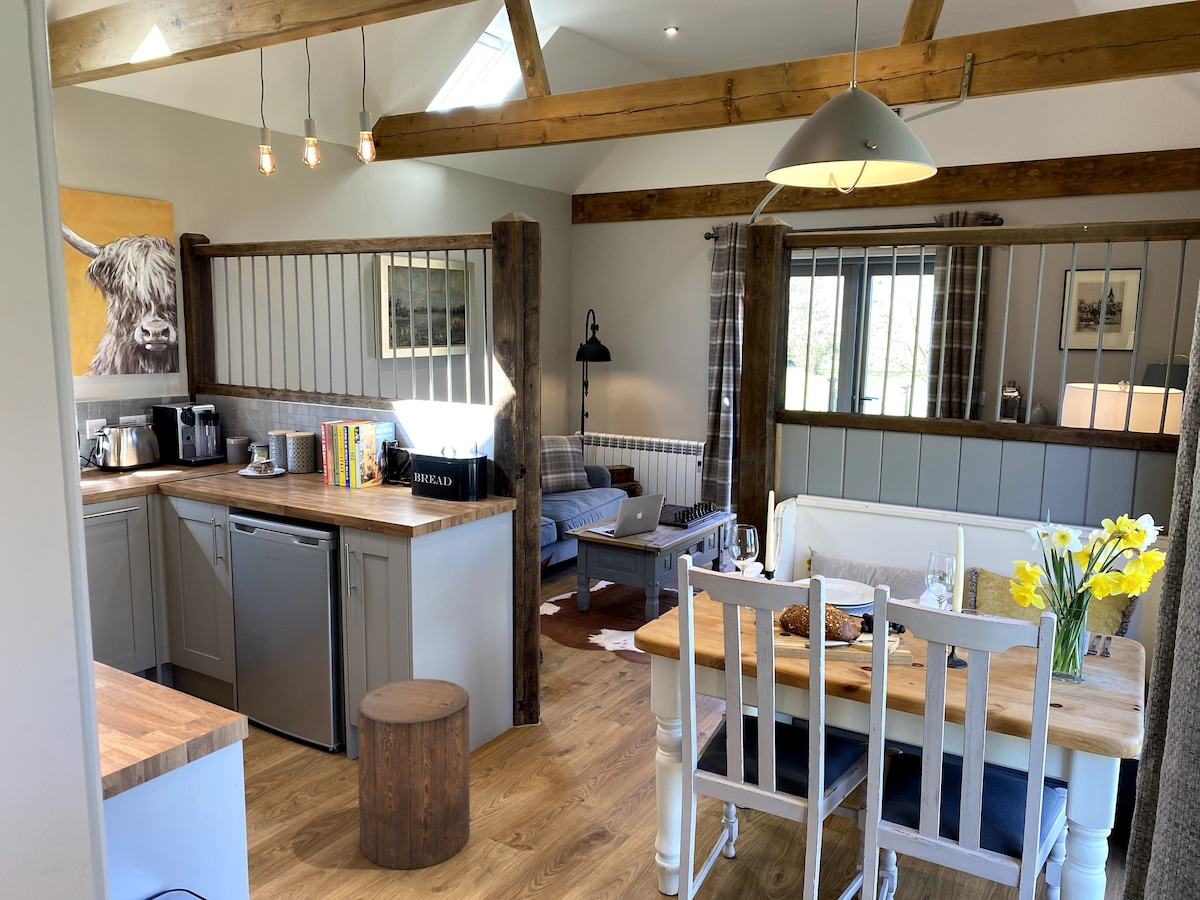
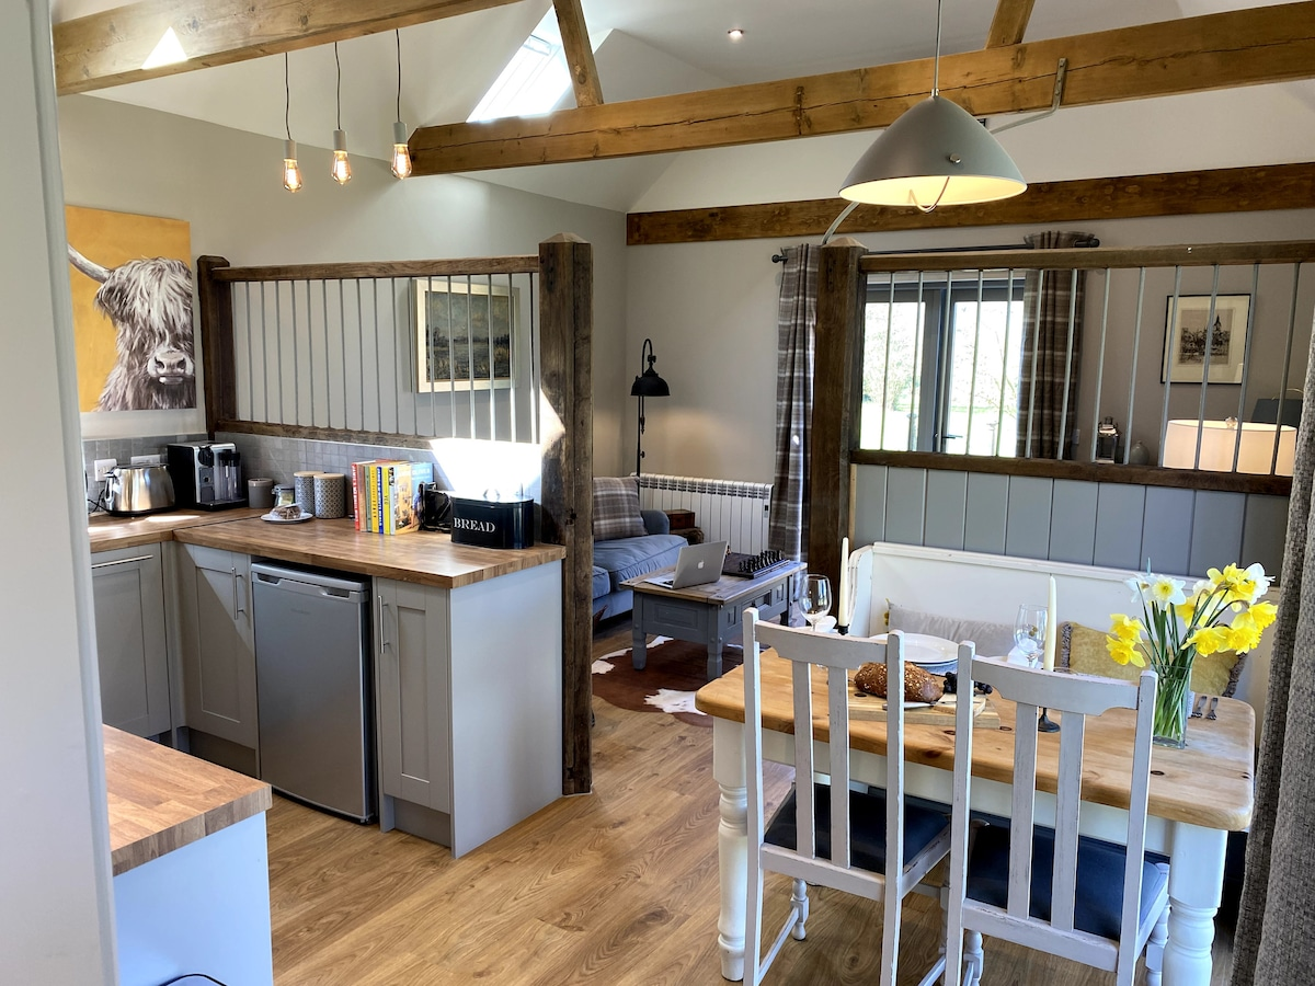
- stool [356,678,471,870]
